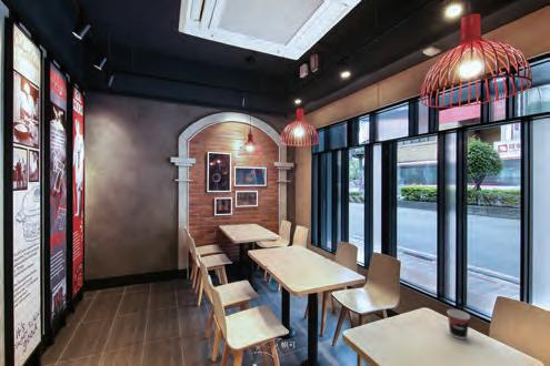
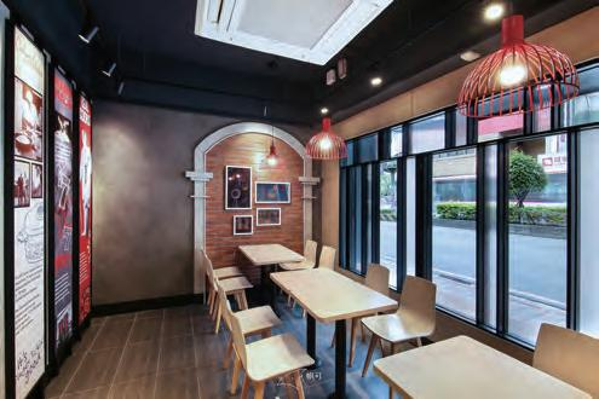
- cup [446,308,471,340]
